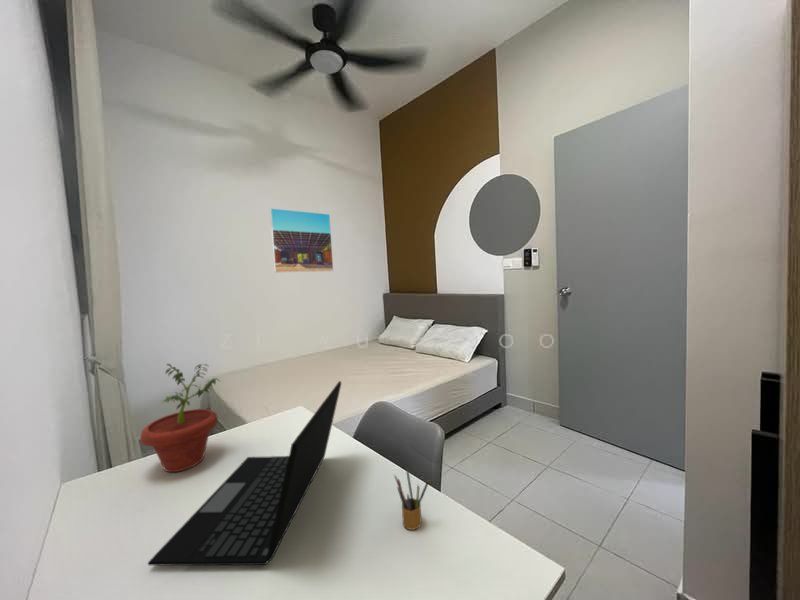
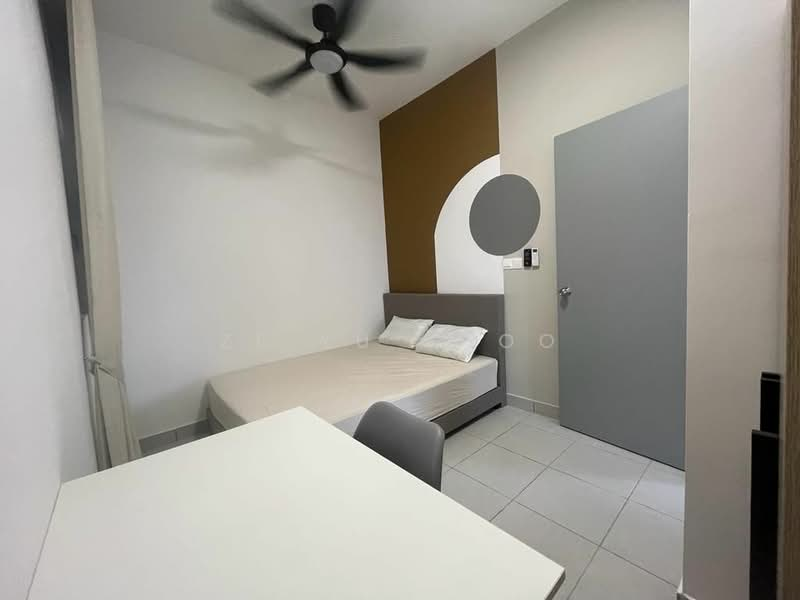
- laptop [147,380,342,566]
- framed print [269,207,334,274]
- potted plant [139,363,222,473]
- pencil box [393,469,430,531]
